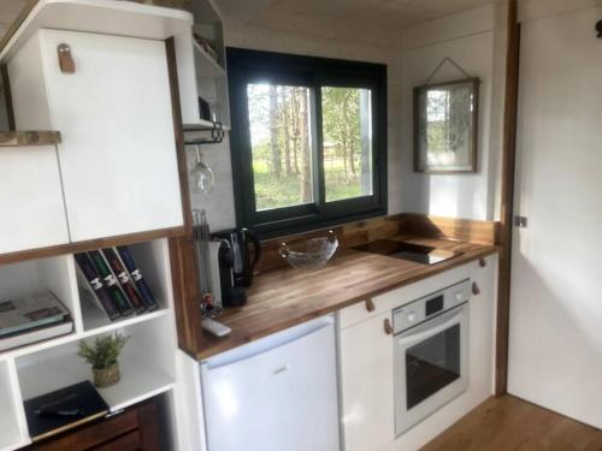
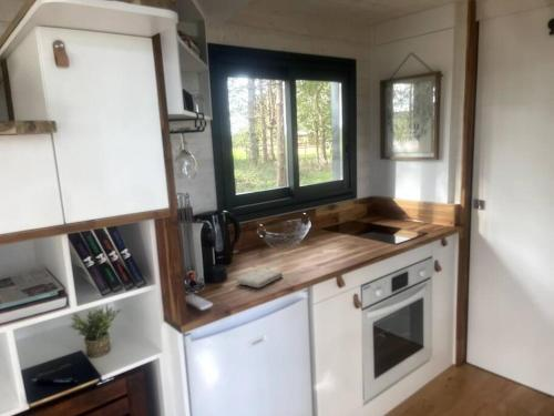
+ washcloth [235,266,284,288]
